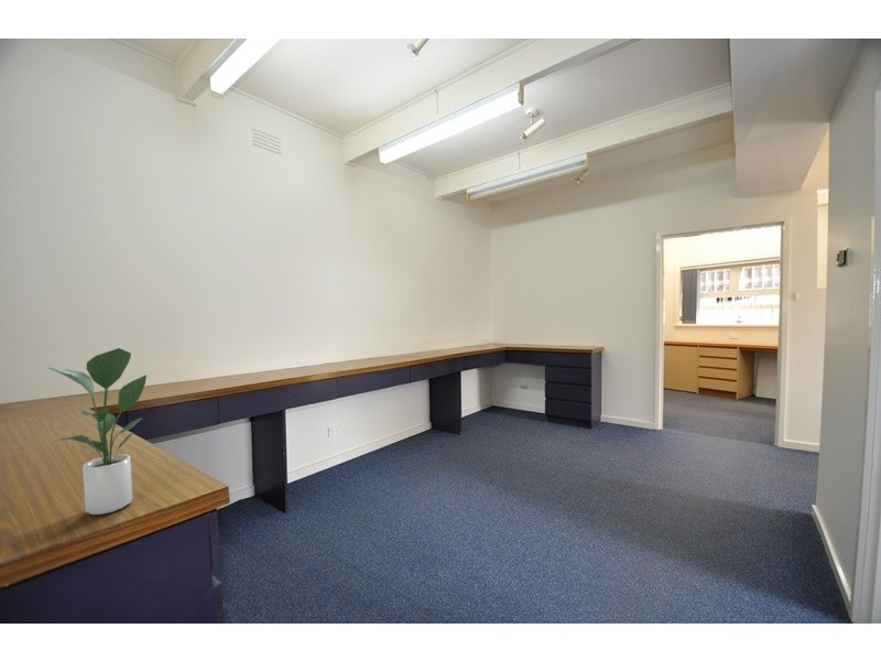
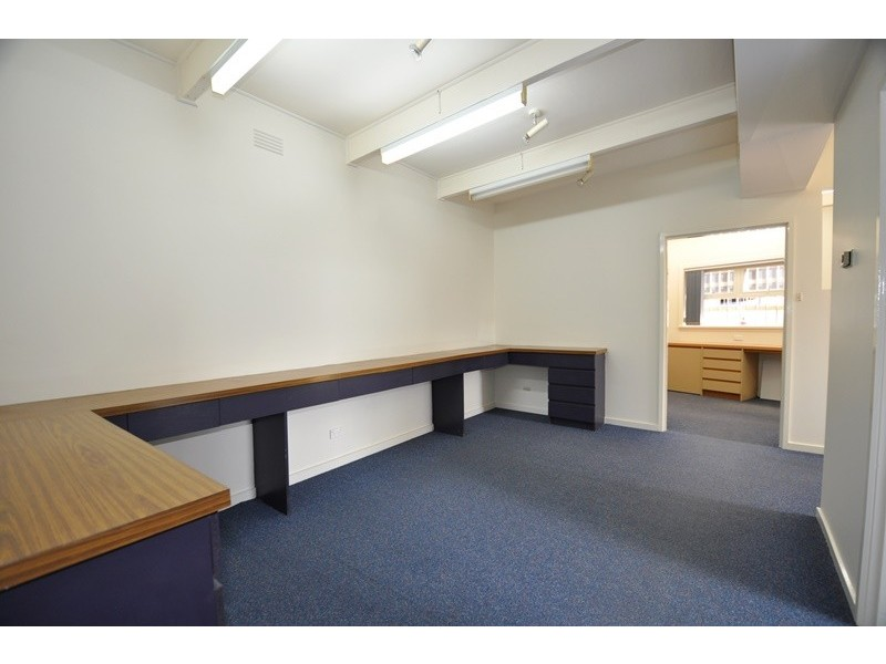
- potted plant [45,347,148,516]
